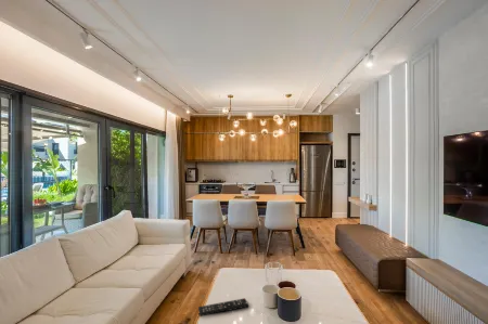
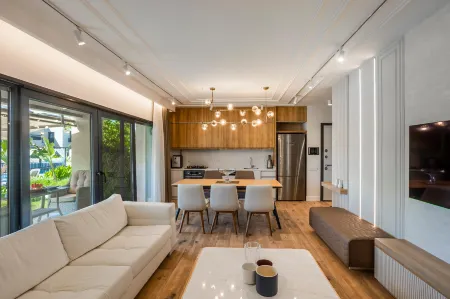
- remote control [197,297,249,317]
